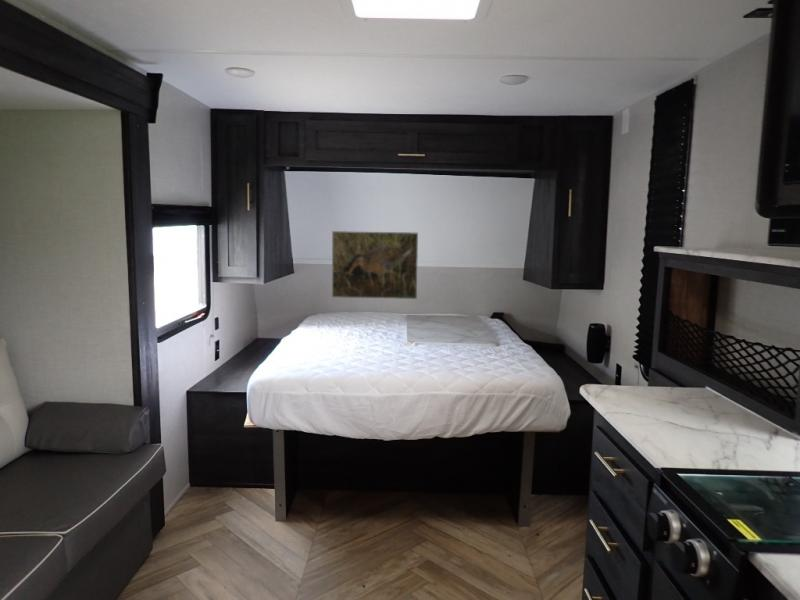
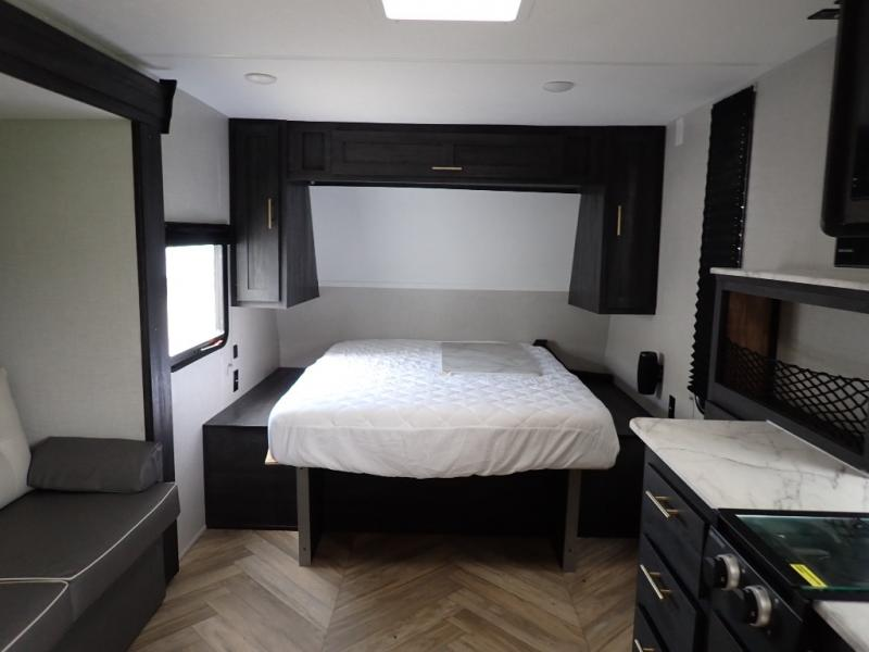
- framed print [331,230,419,300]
